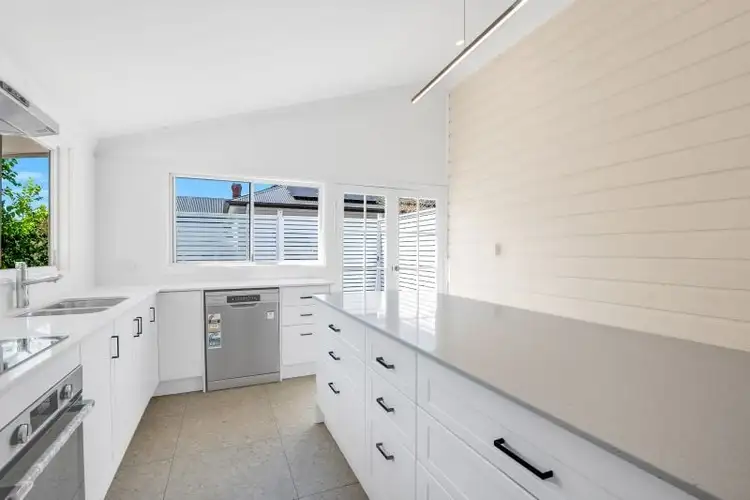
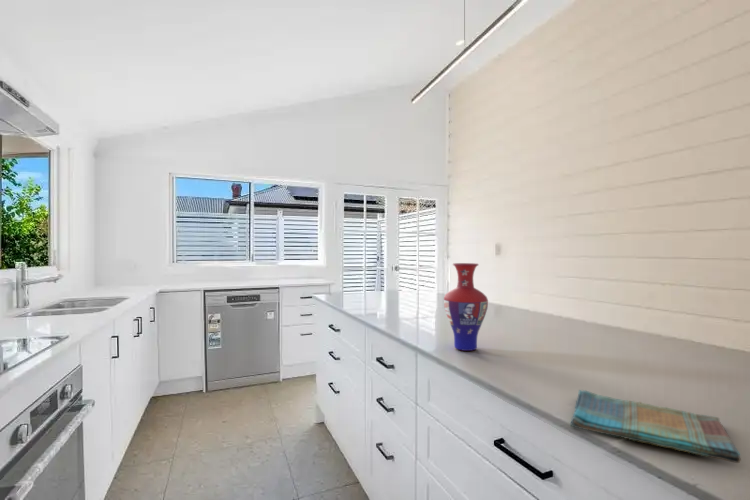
+ dish towel [569,389,742,464]
+ vase [443,262,489,352]
